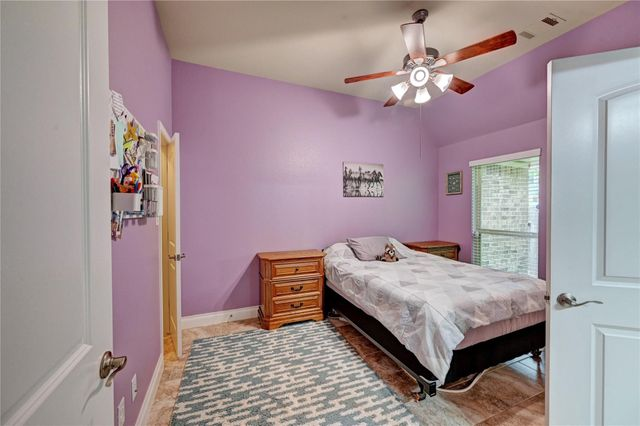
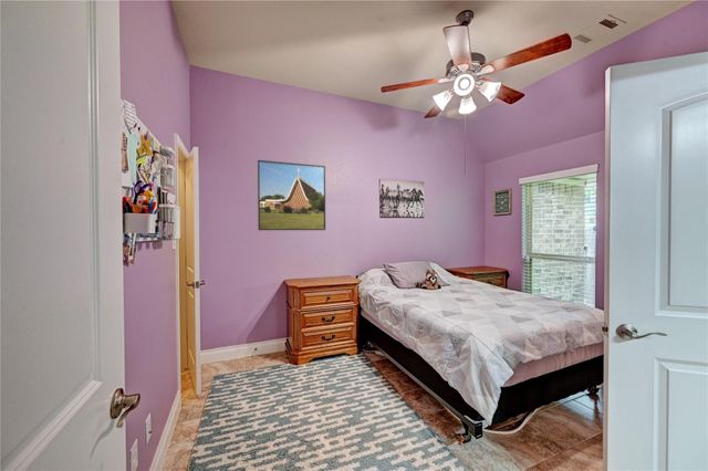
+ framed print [257,159,326,231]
